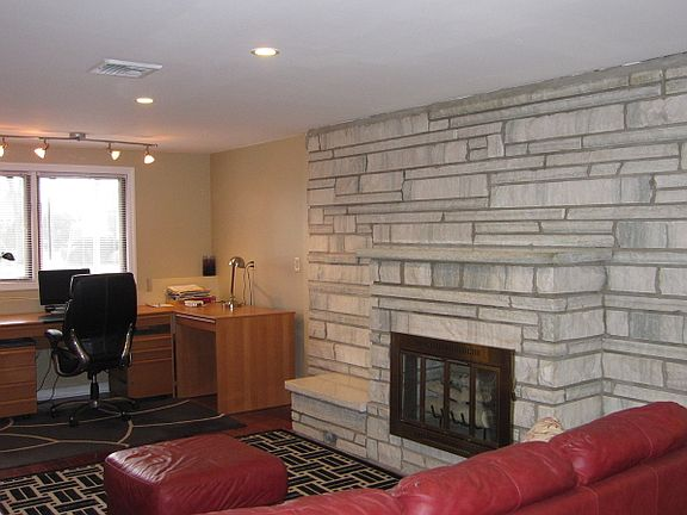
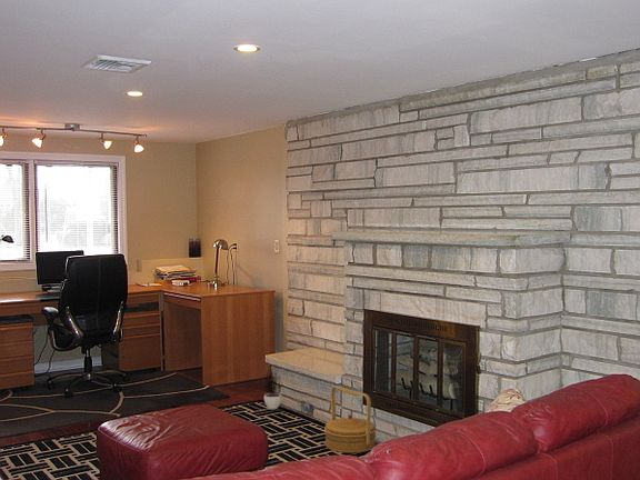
+ potted plant [262,363,296,411]
+ basket [323,384,378,454]
